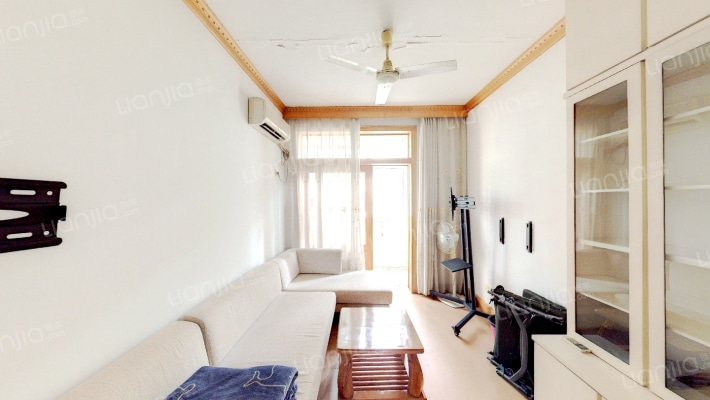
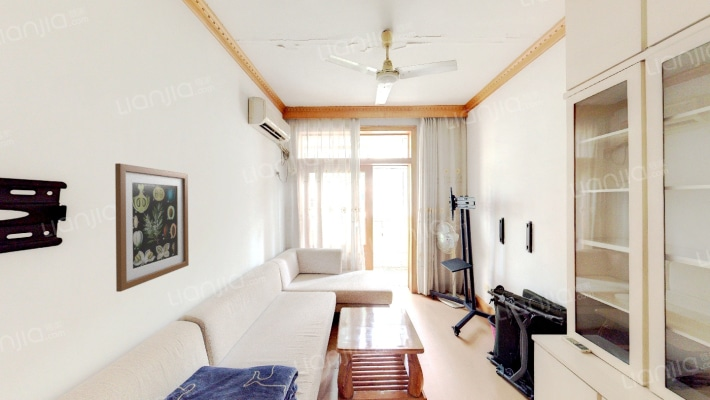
+ wall art [114,162,190,293]
